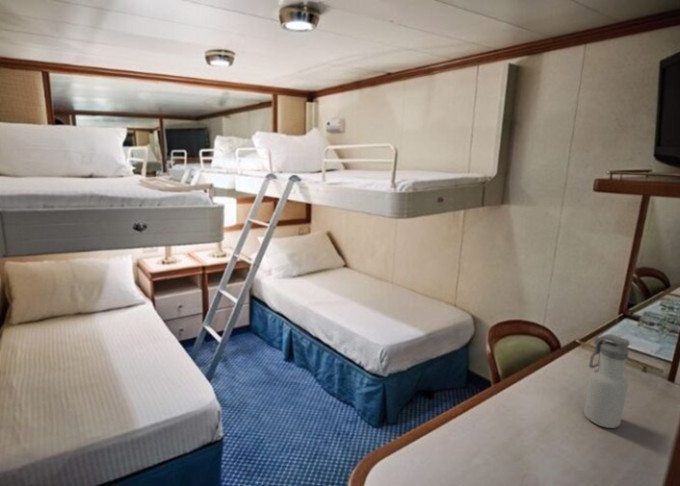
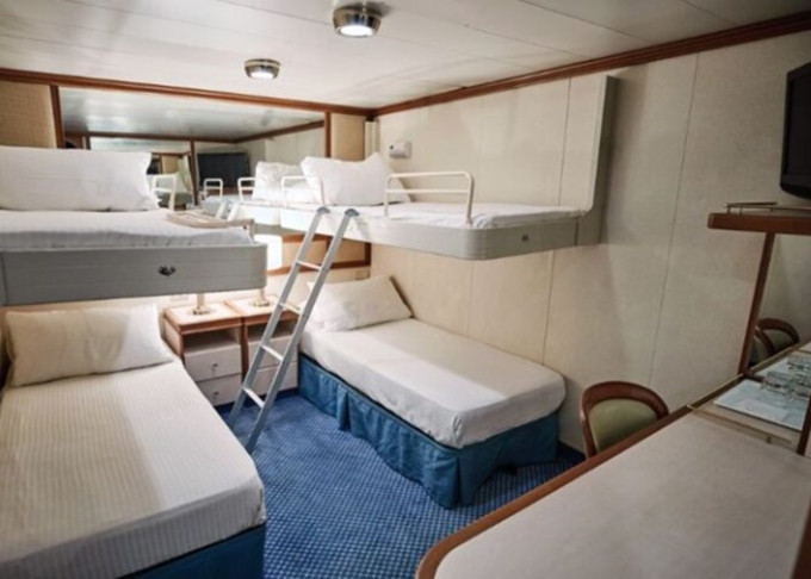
- water bottle [583,333,631,429]
